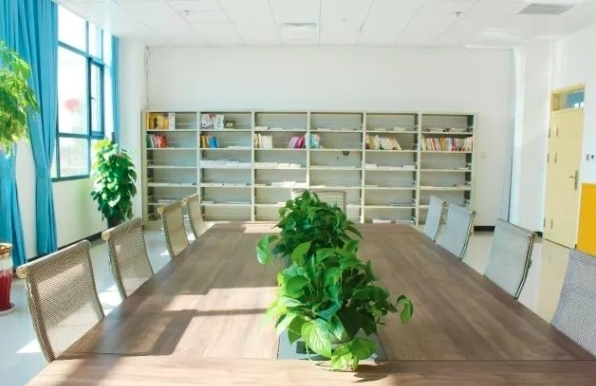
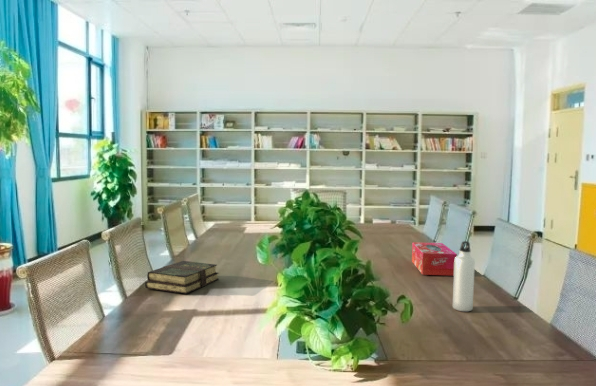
+ tissue box [411,241,458,277]
+ water bottle [452,240,476,312]
+ book [144,260,219,295]
